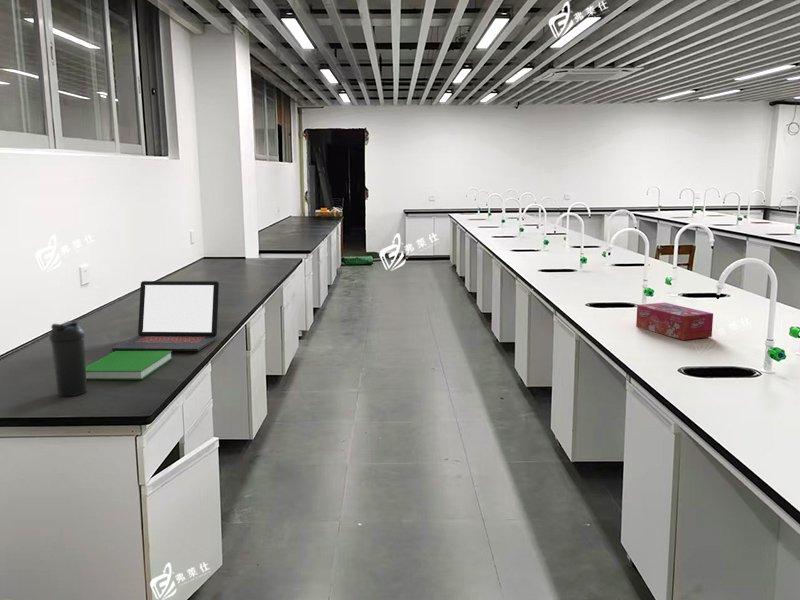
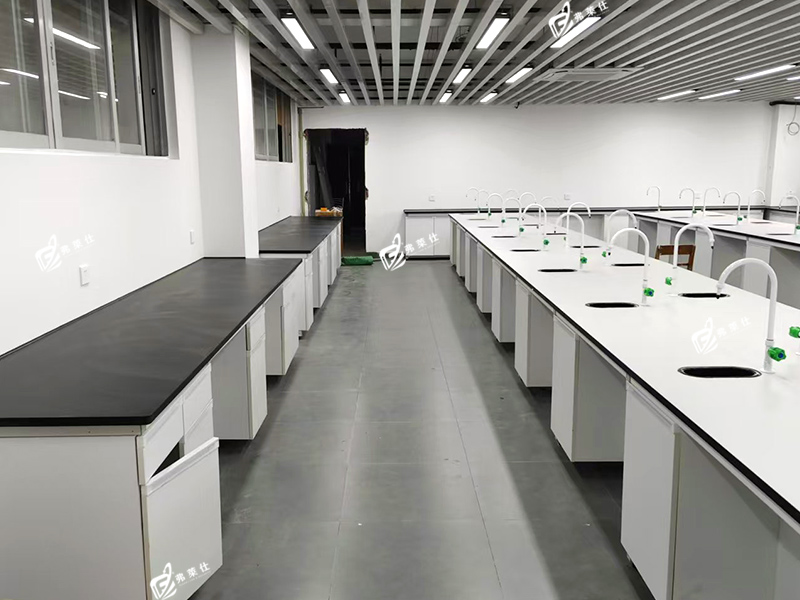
- tissue box [635,302,714,341]
- book [86,350,173,380]
- laptop [111,280,220,352]
- water bottle [48,320,88,397]
